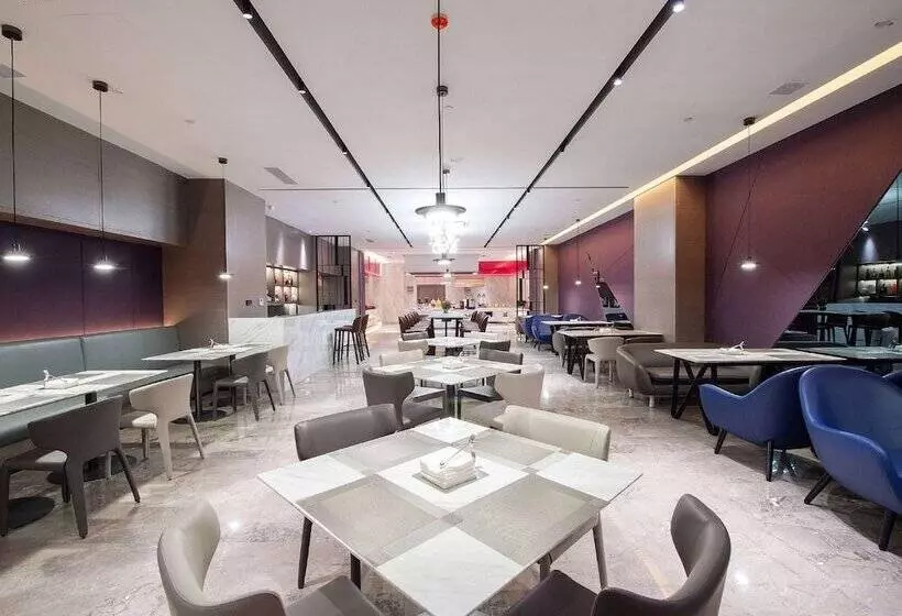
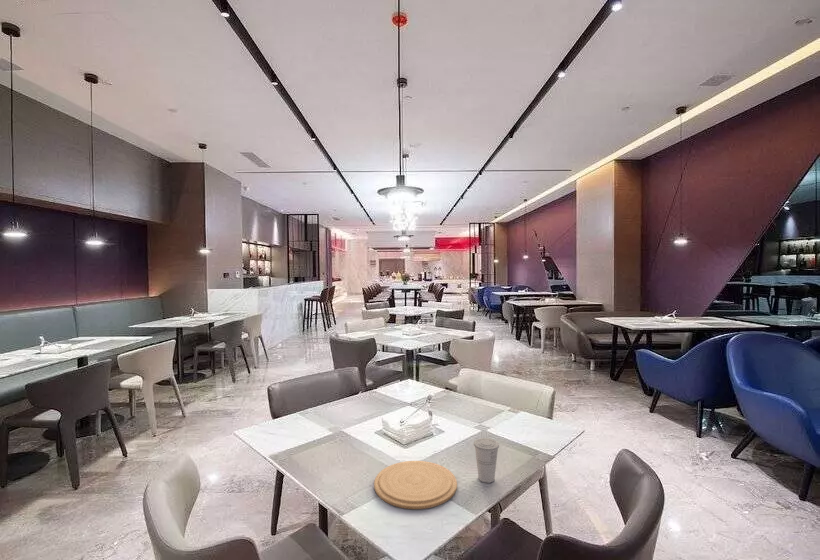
+ plate [373,460,458,510]
+ cup [473,437,500,484]
